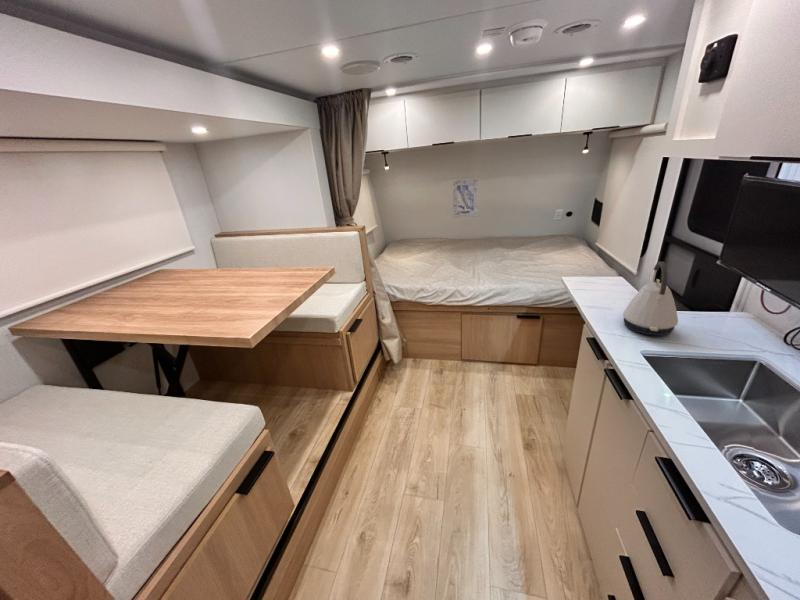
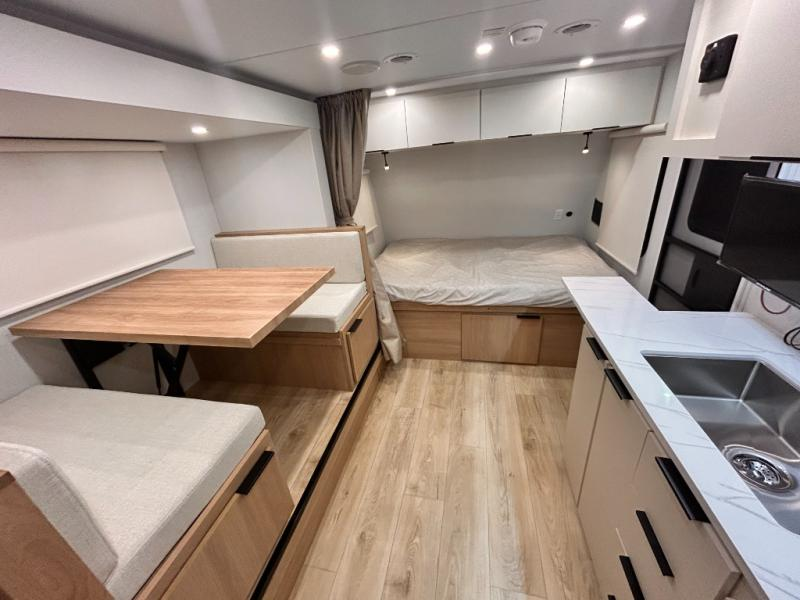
- wall art [452,178,479,219]
- kettle [622,261,679,337]
